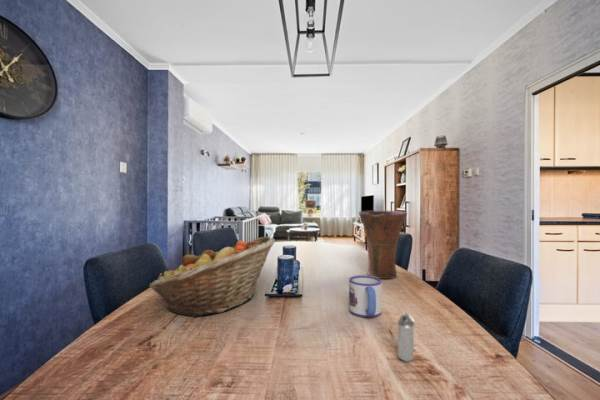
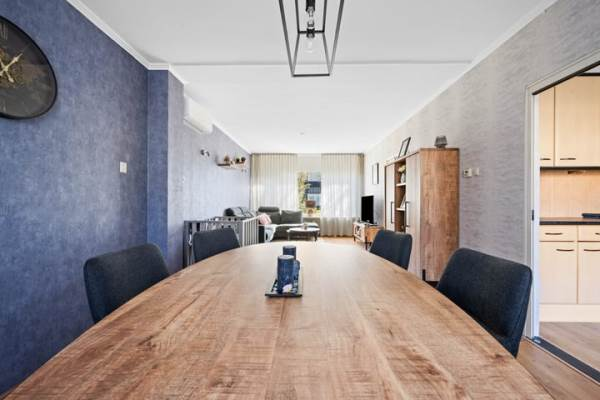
- fruit basket [148,235,276,318]
- shaker [397,312,416,363]
- mug [348,275,383,318]
- vase [358,210,408,280]
